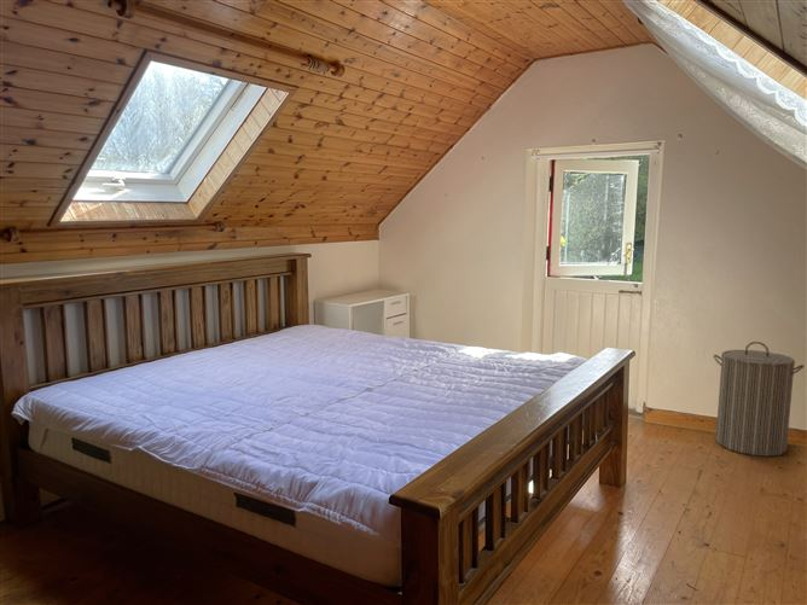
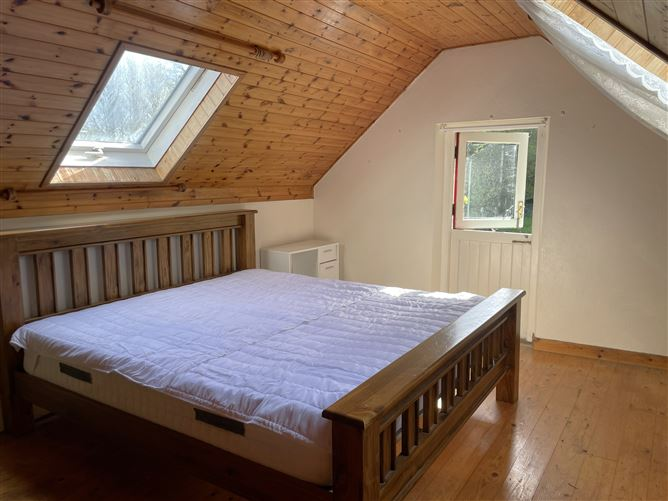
- laundry hamper [713,341,806,458]
